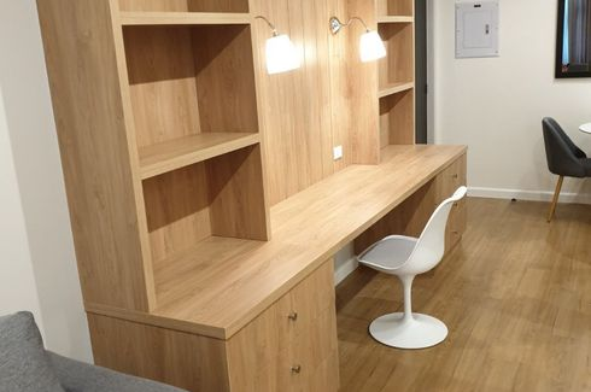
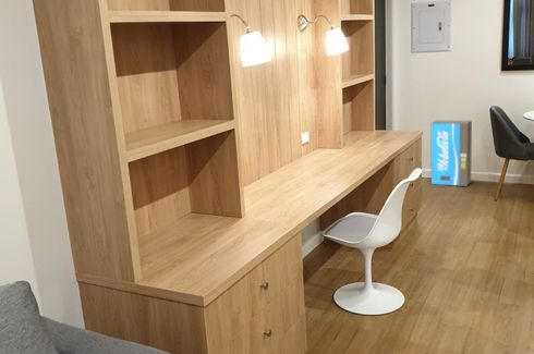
+ air purifier [430,120,473,187]
